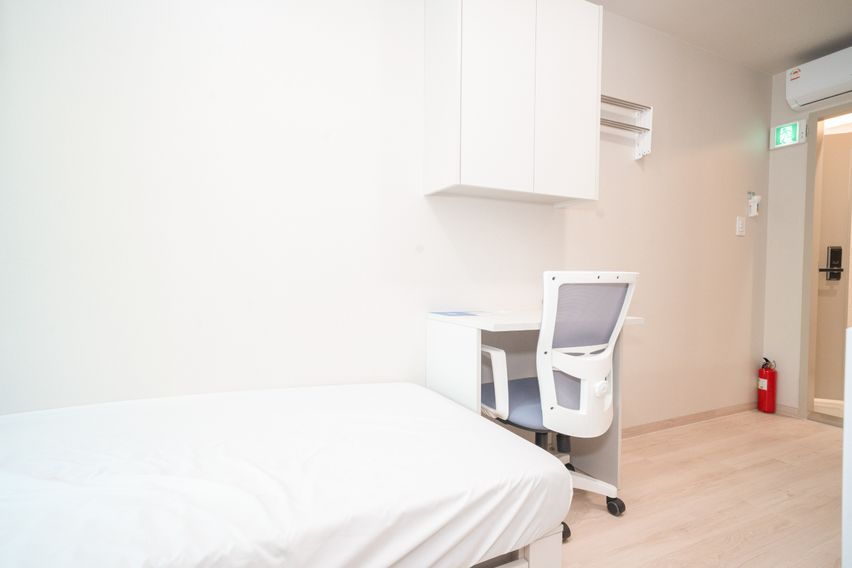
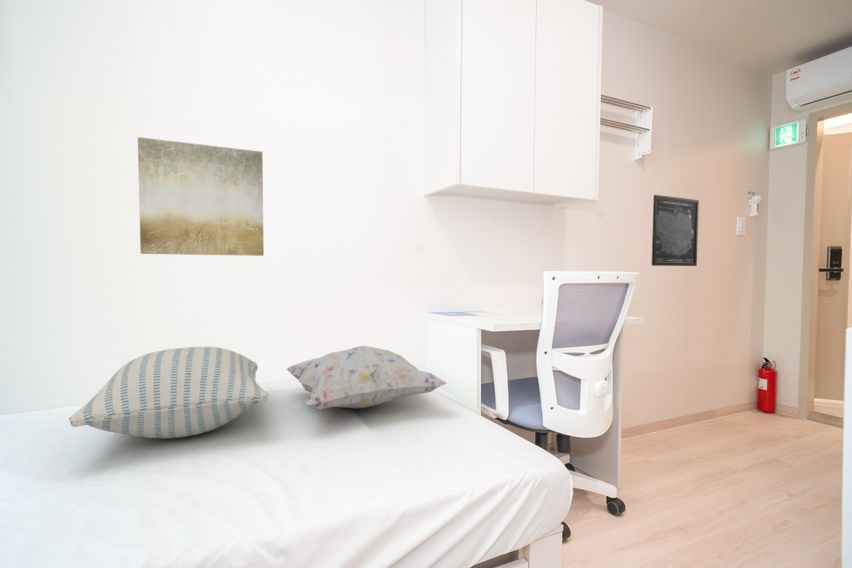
+ pillow [68,346,270,439]
+ wall art [651,194,700,267]
+ decorative pillow [285,345,448,411]
+ wall art [137,136,265,257]
